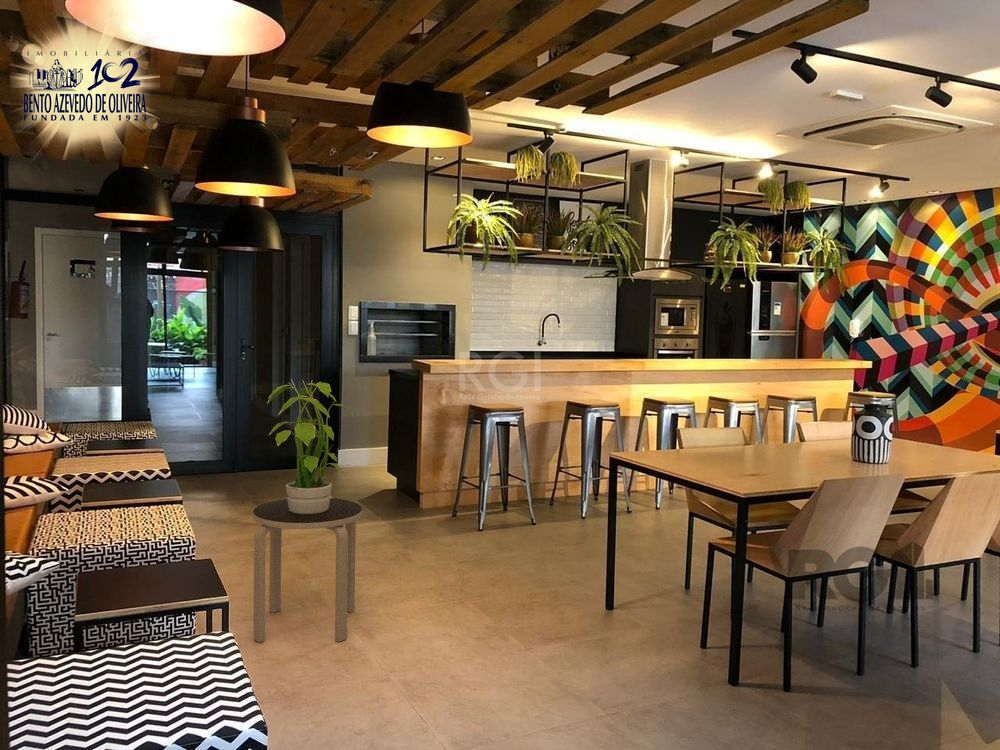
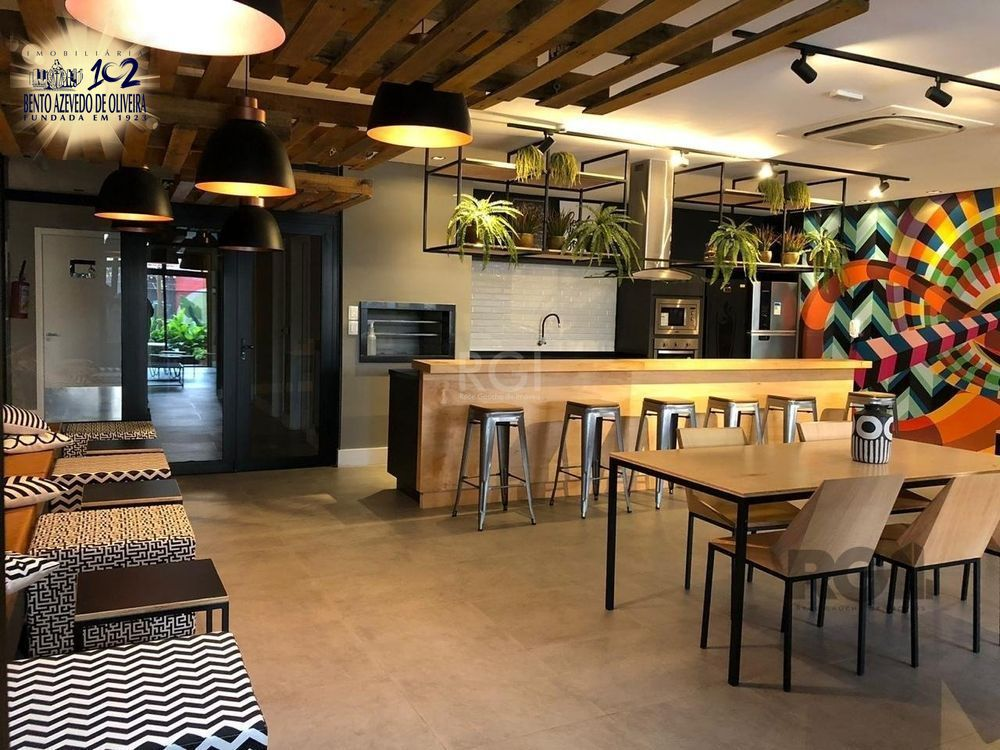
- potted plant [266,378,354,515]
- side table [252,497,363,643]
